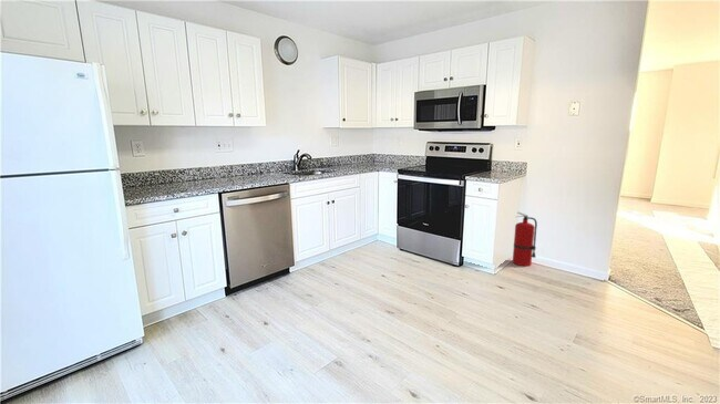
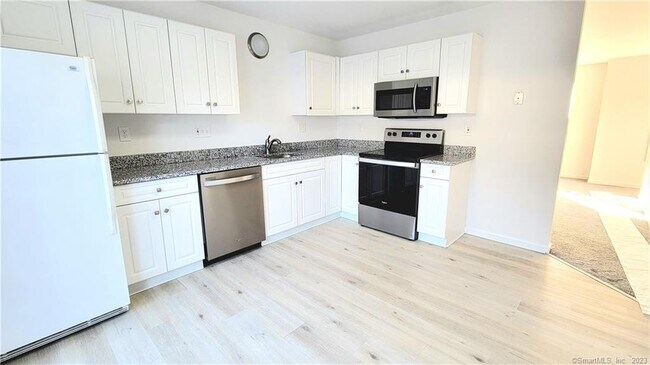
- fire extinguisher [512,211,538,267]
